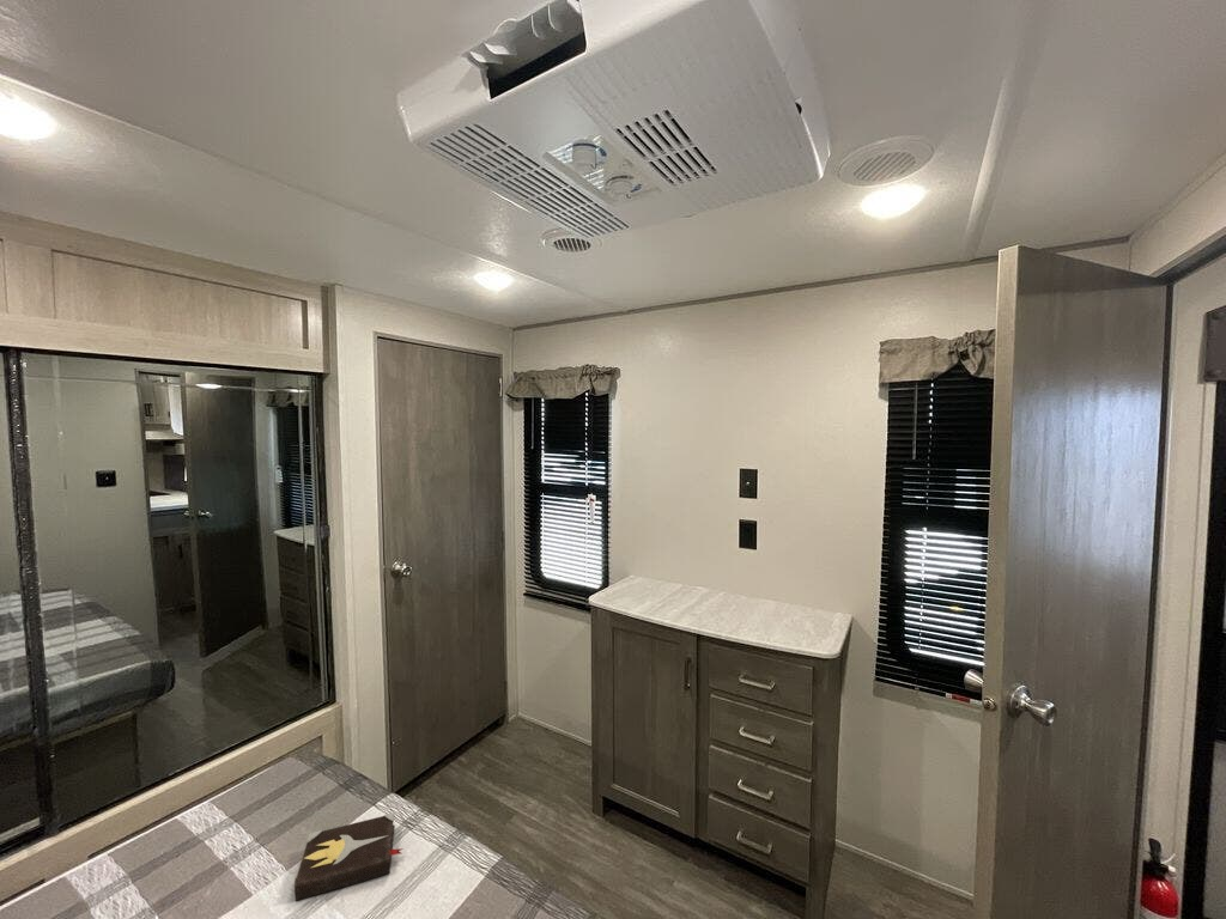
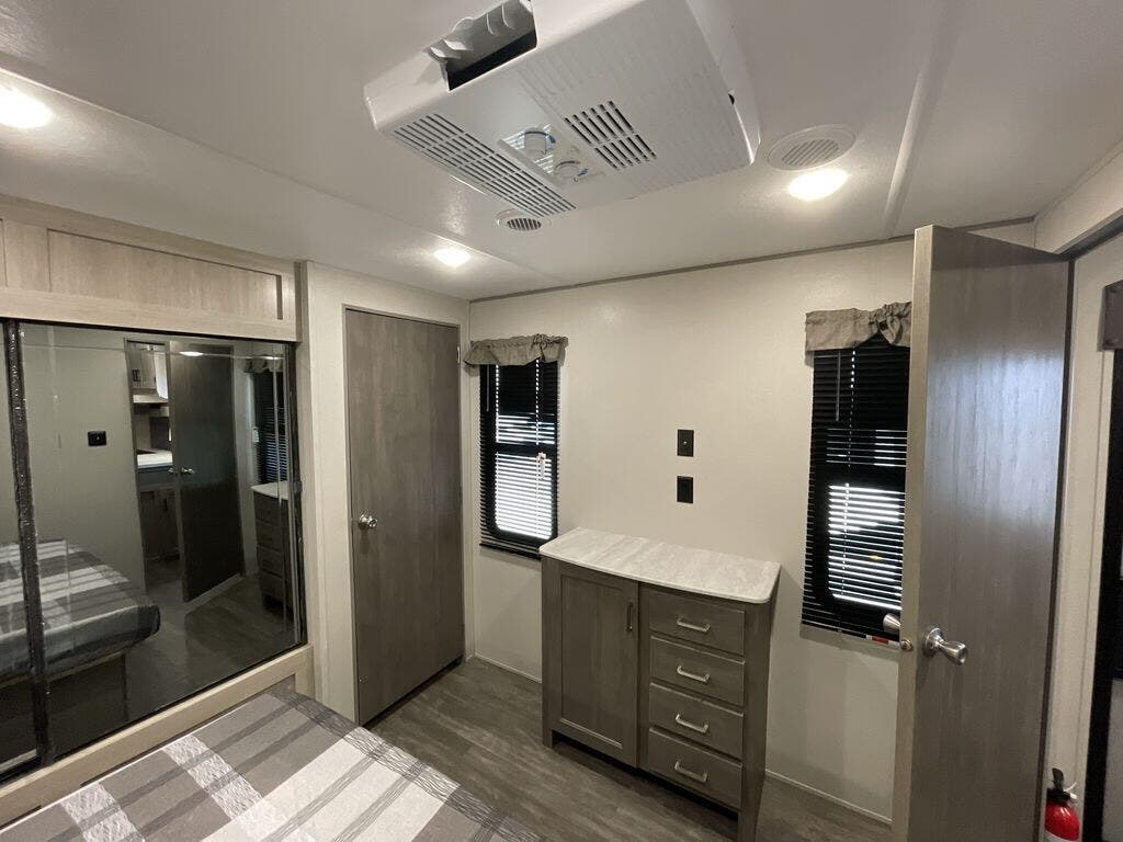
- hardback book [293,811,405,902]
